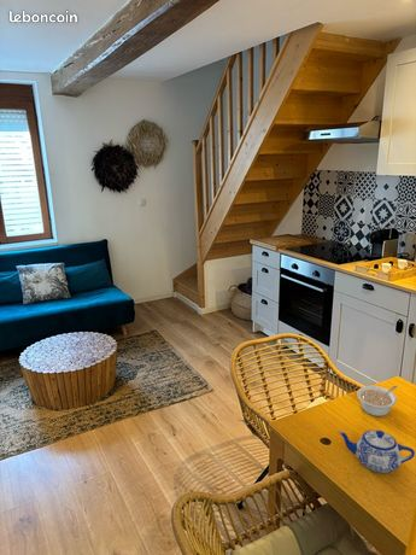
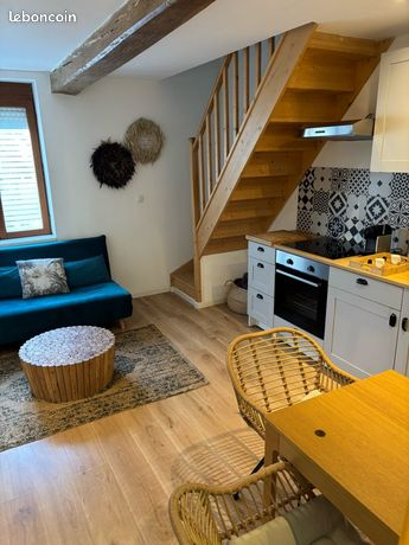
- legume [356,385,398,417]
- teapot [338,430,416,474]
